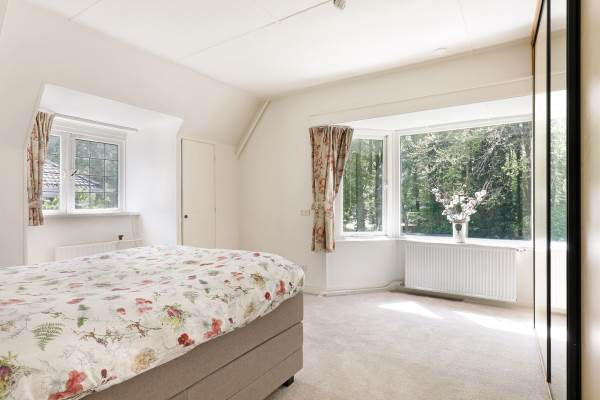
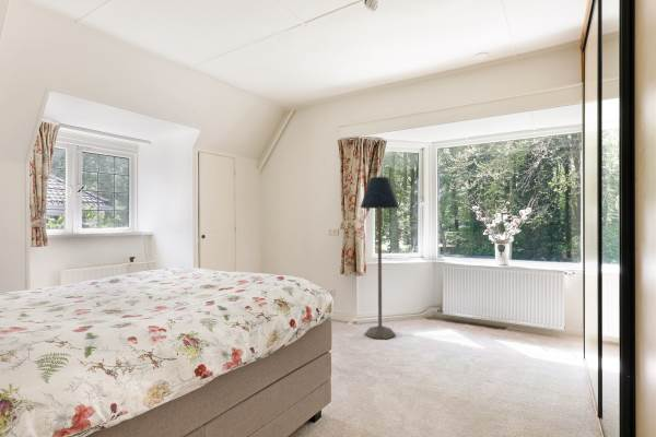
+ floor lamp [360,176,400,340]
